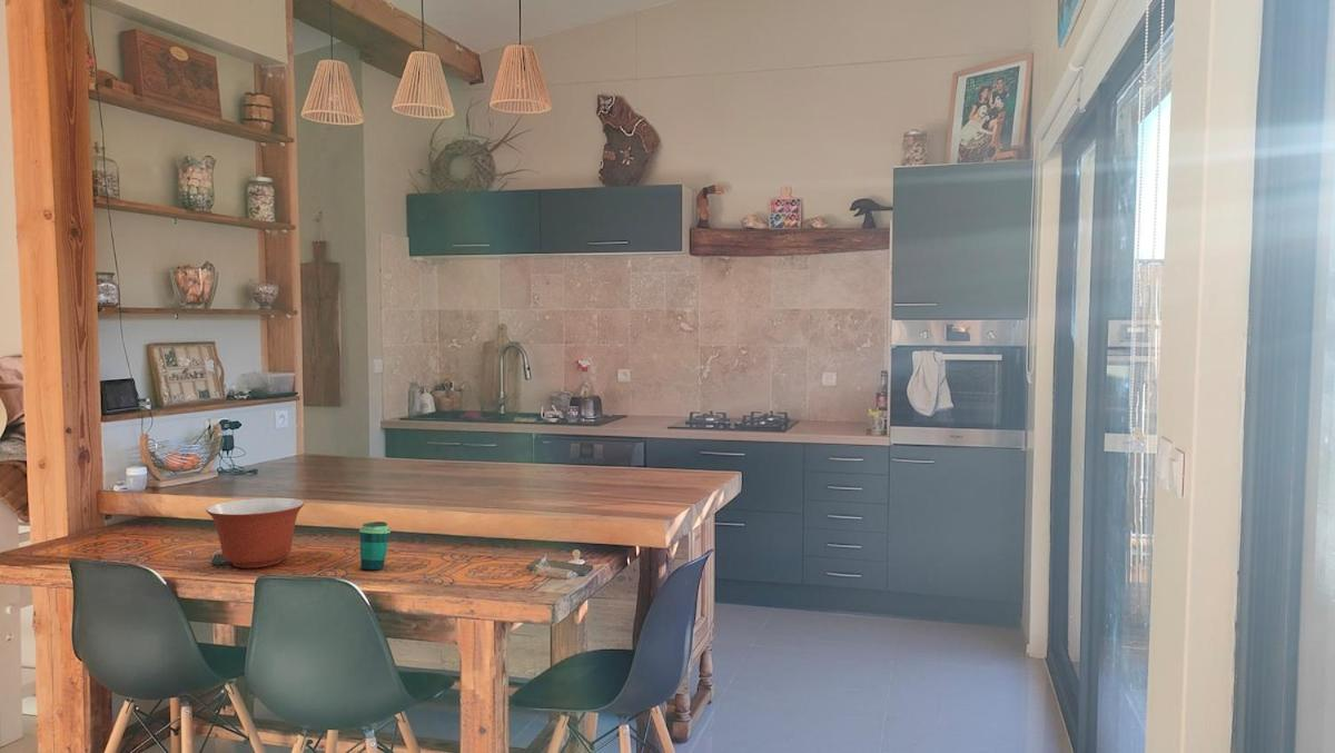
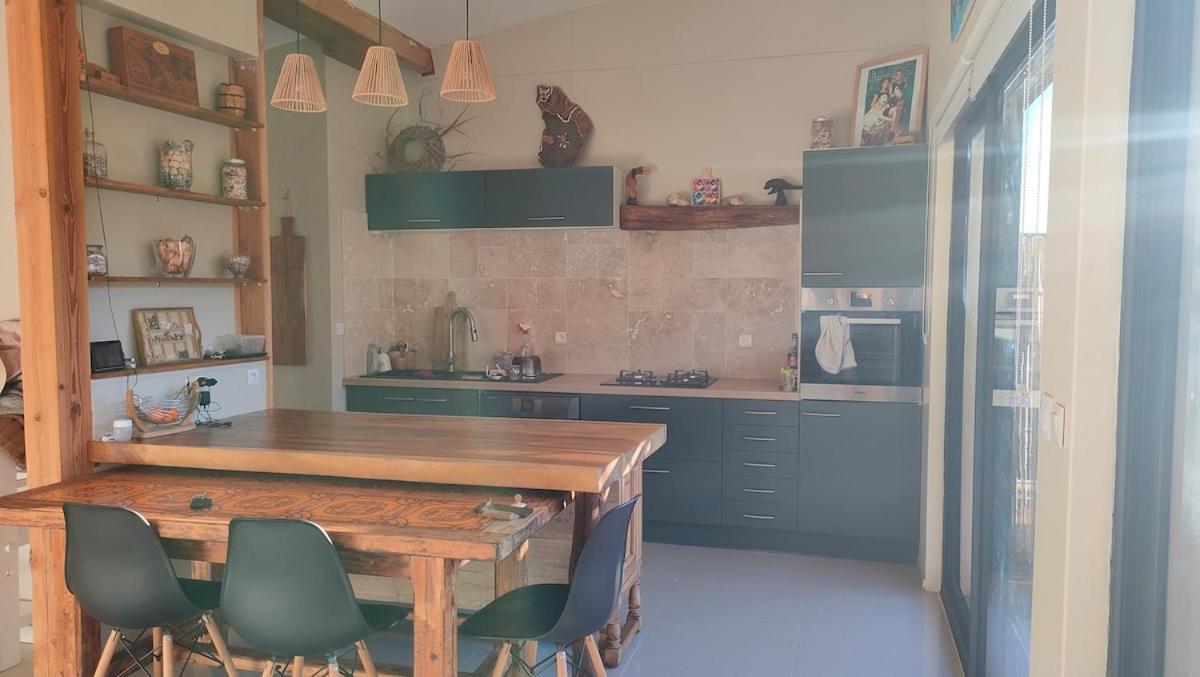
- cup [358,521,392,572]
- mixing bowl [205,497,306,569]
